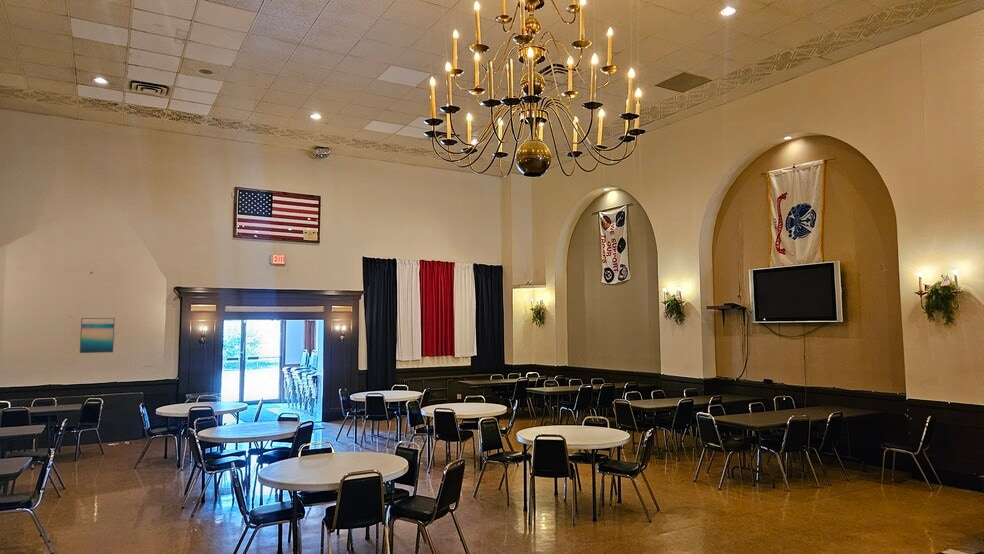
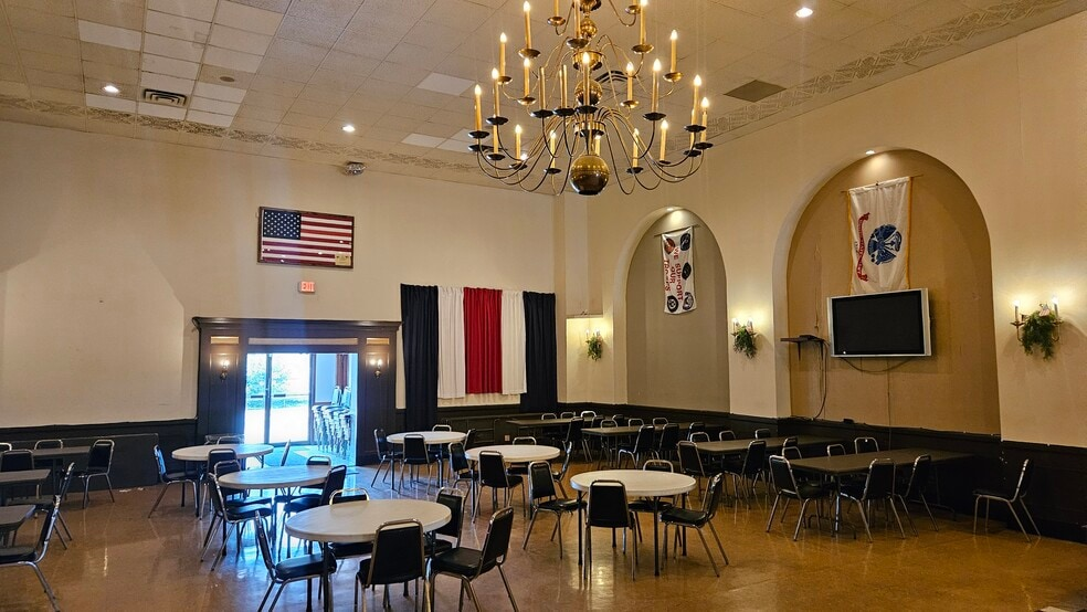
- wall art [79,317,116,354]
